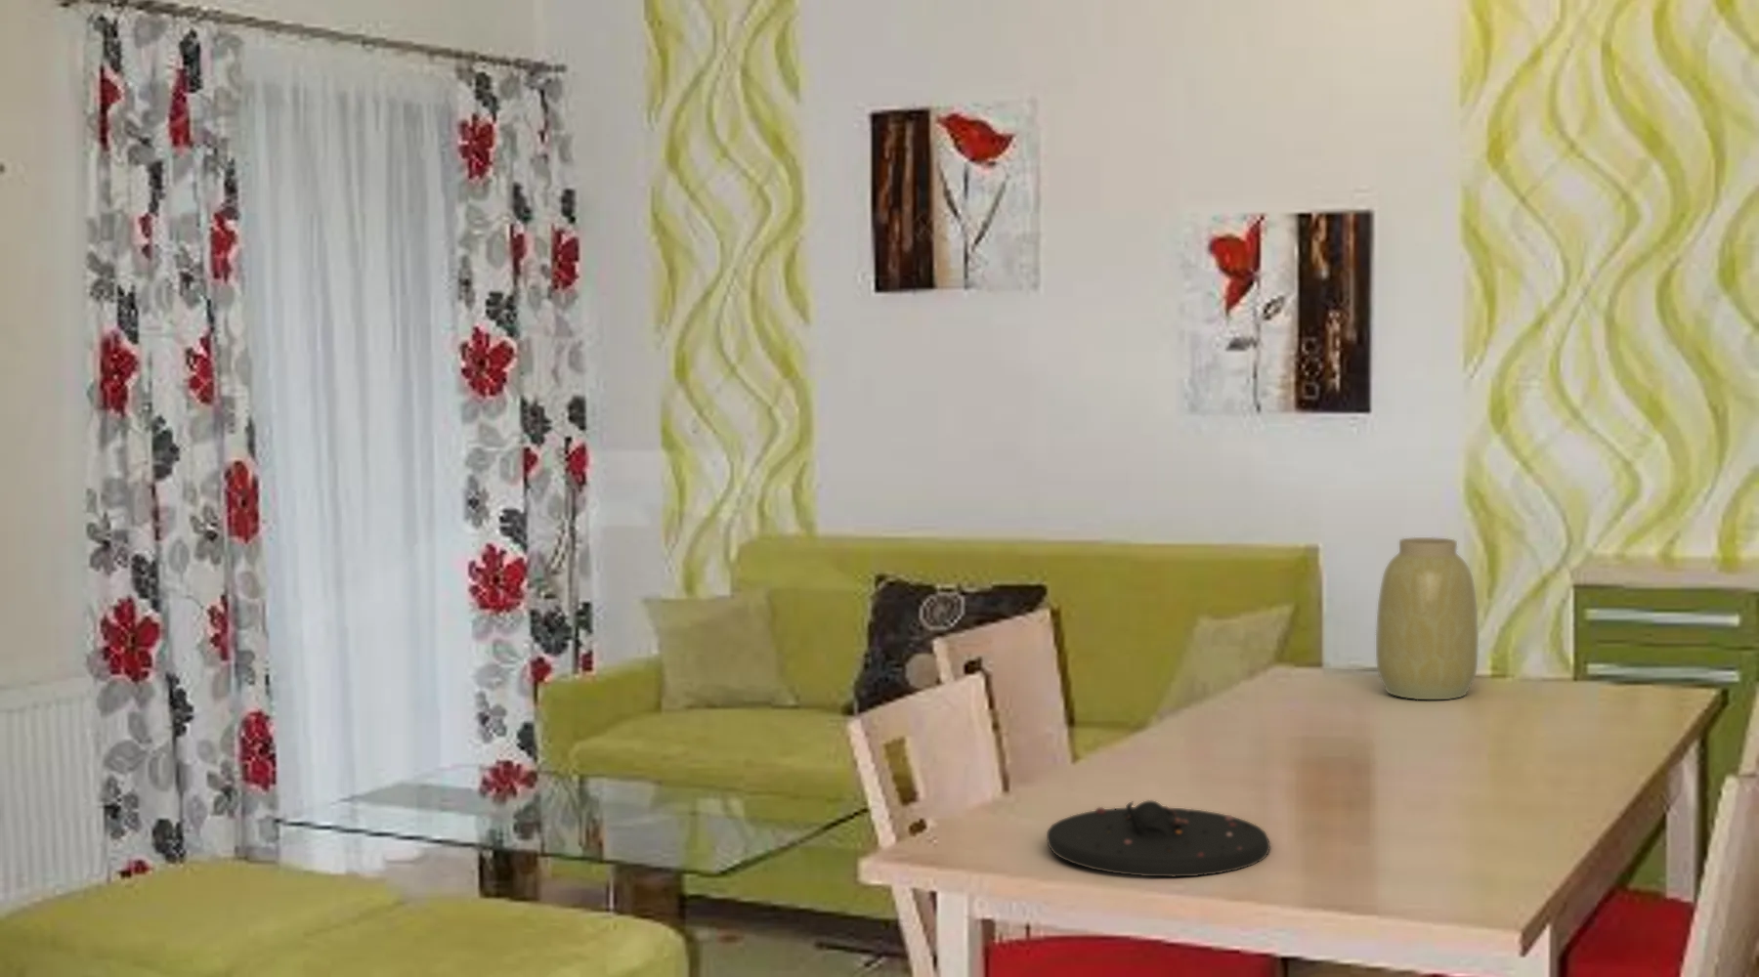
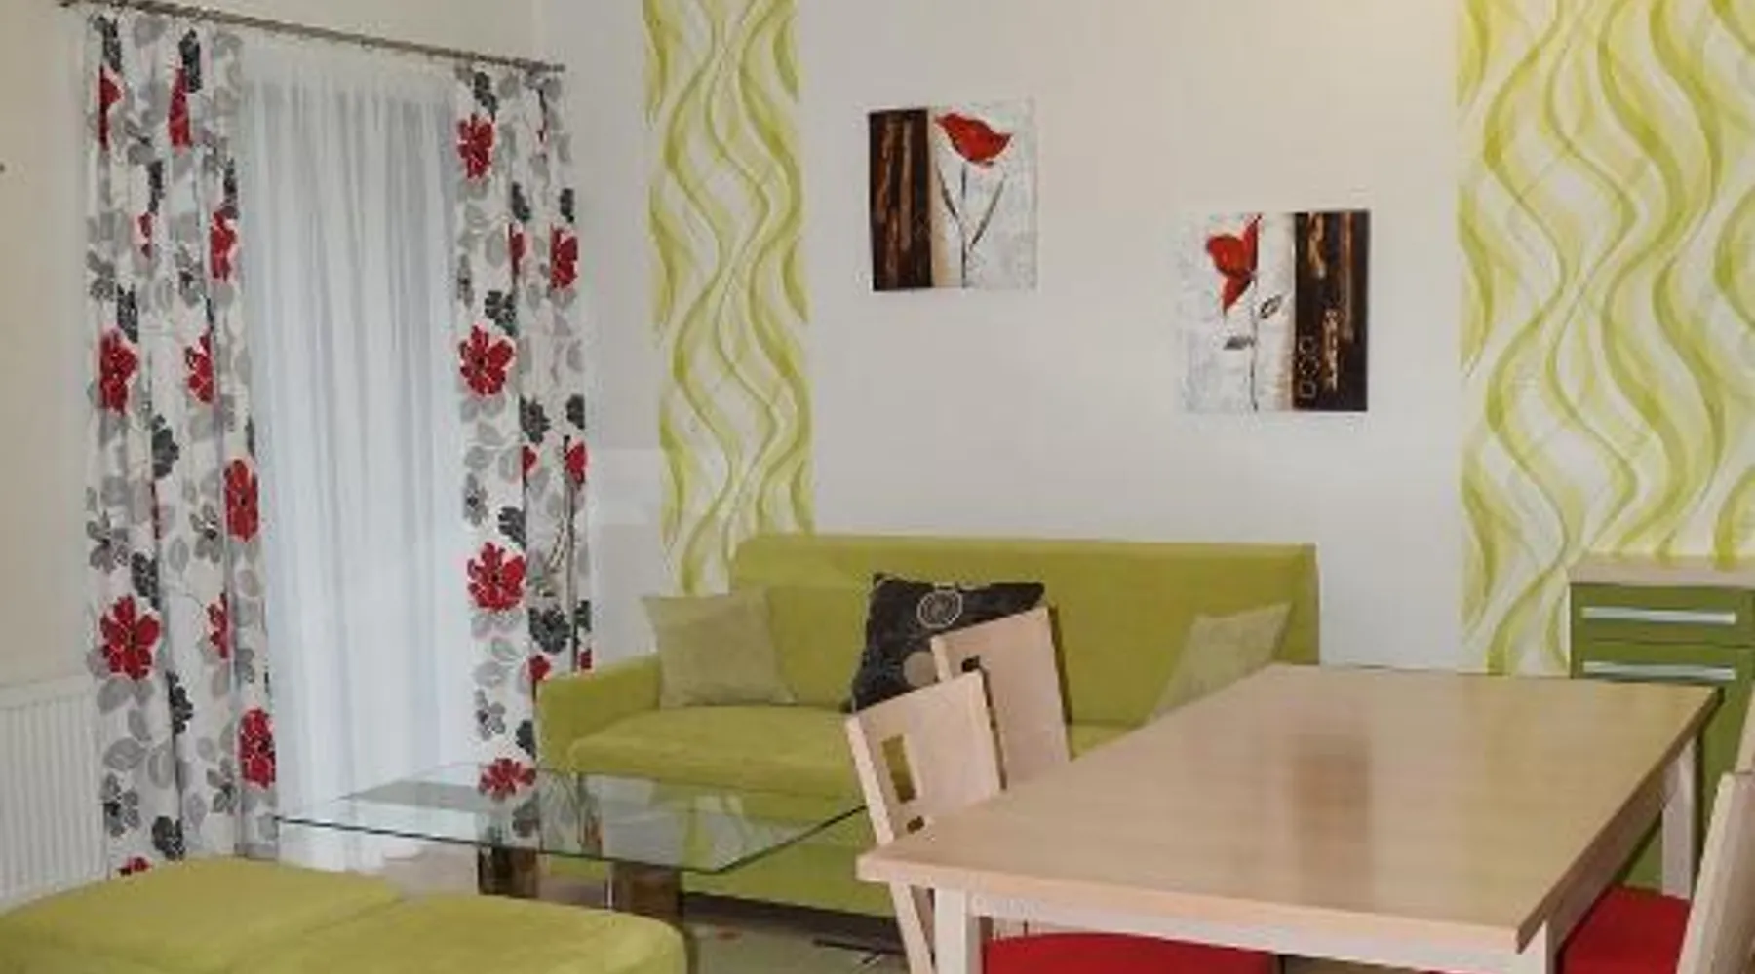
- vase [1375,537,1480,700]
- plate [1046,799,1272,878]
